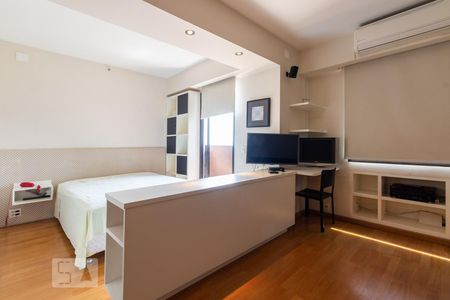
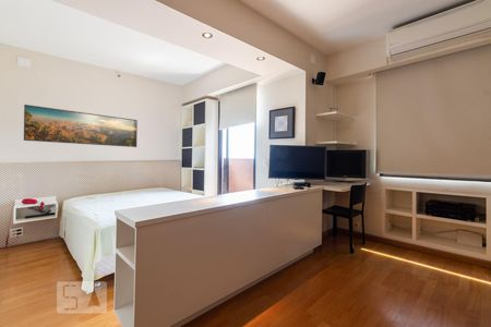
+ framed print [23,104,139,148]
